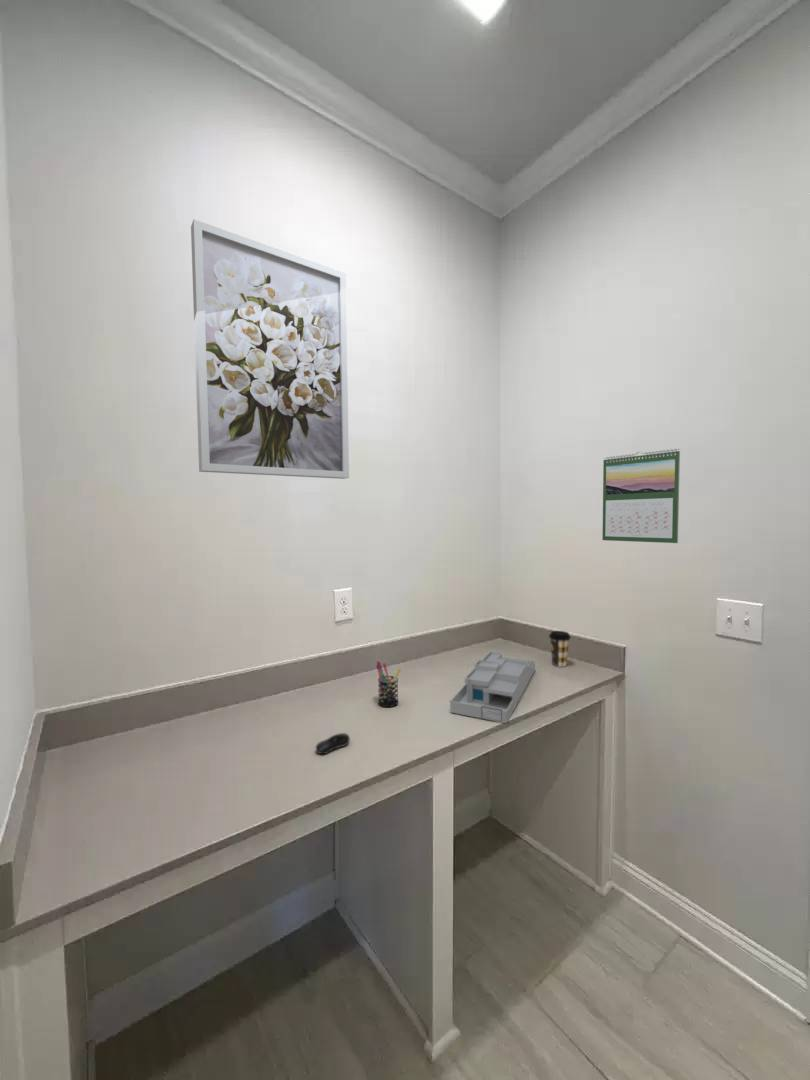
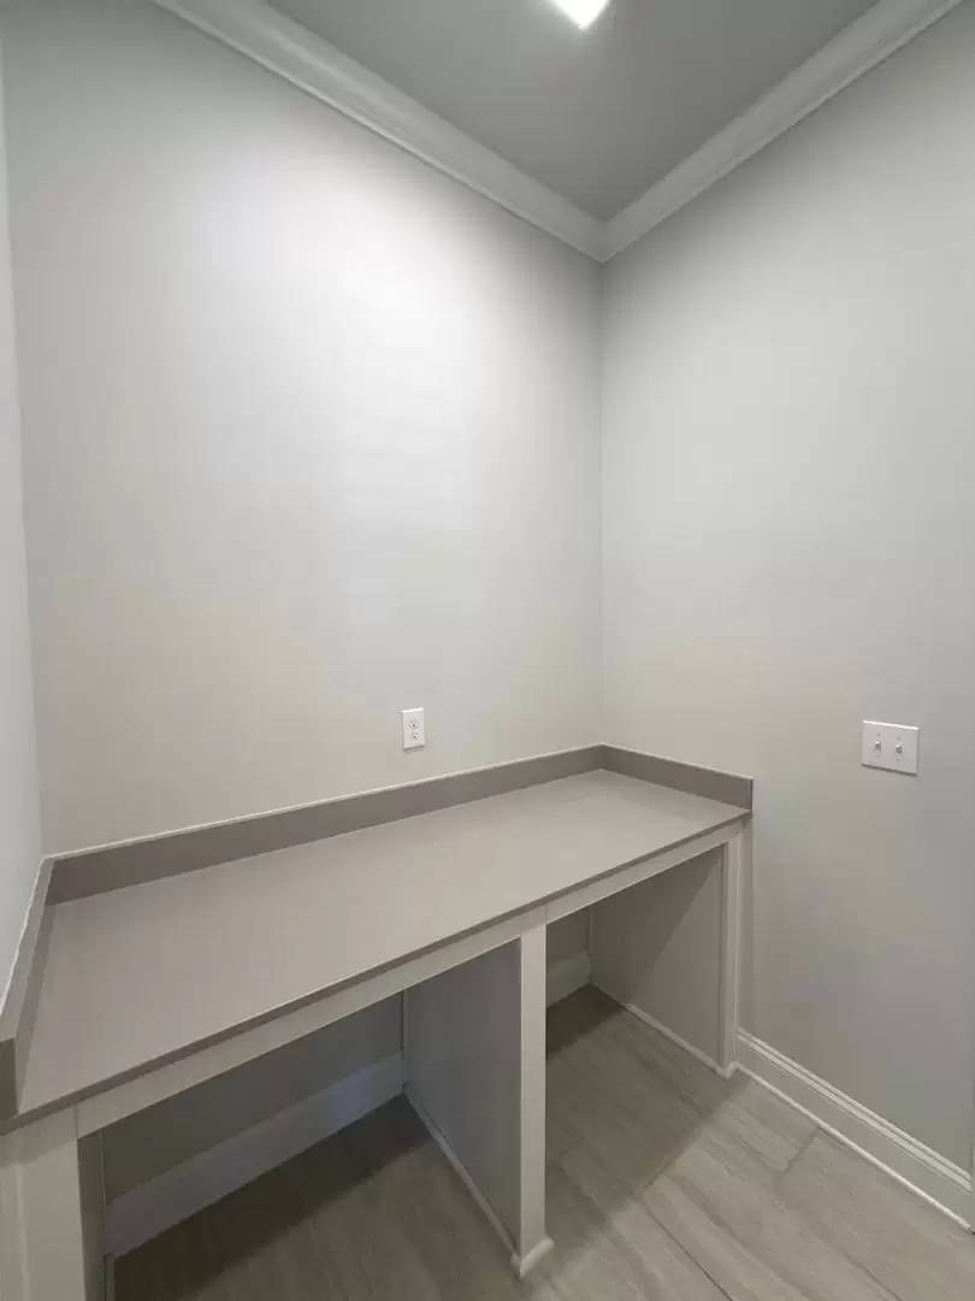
- coffee cup [548,630,572,668]
- wall art [190,218,350,480]
- computer mouse [315,732,351,755]
- calendar [601,448,681,544]
- pen holder [375,660,402,708]
- desk organizer [449,650,536,724]
